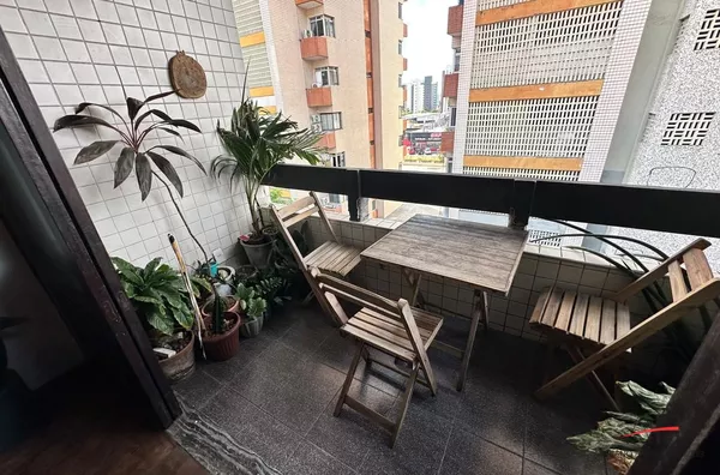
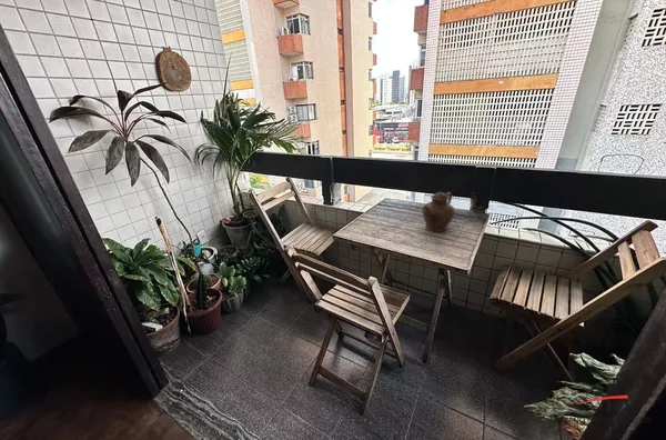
+ teapot [421,189,456,233]
